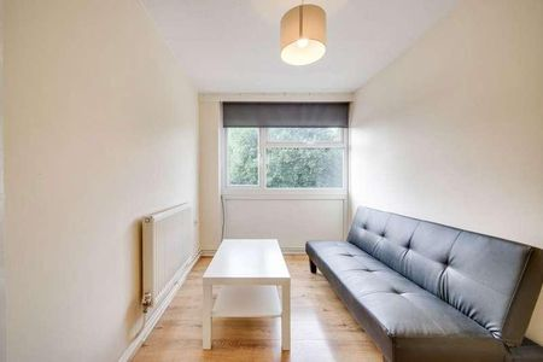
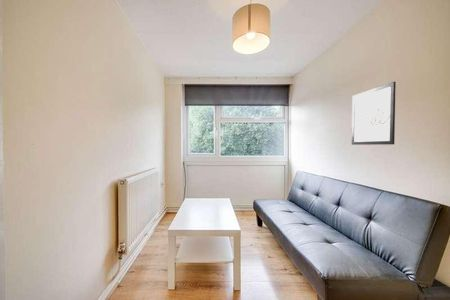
+ wall art [351,81,397,146]
